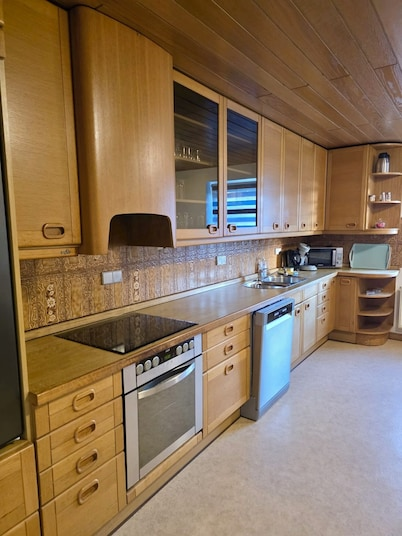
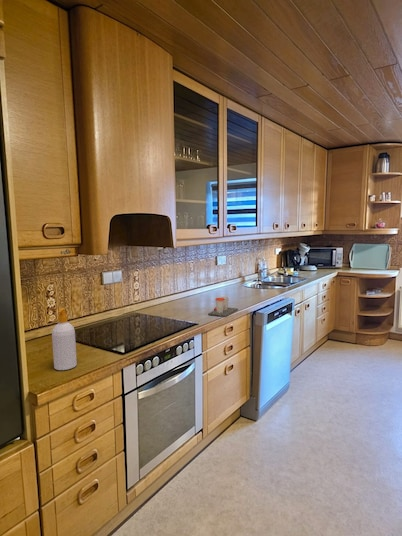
+ cup [207,296,239,318]
+ soap bottle [51,307,78,371]
